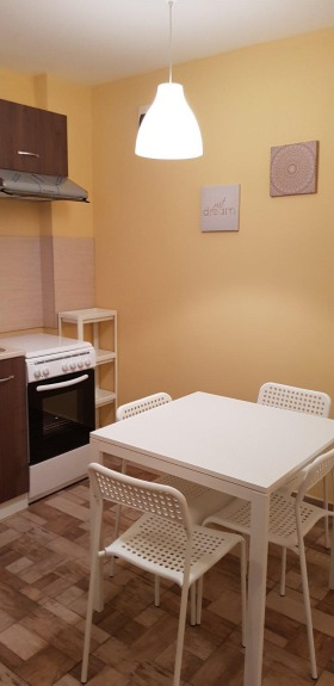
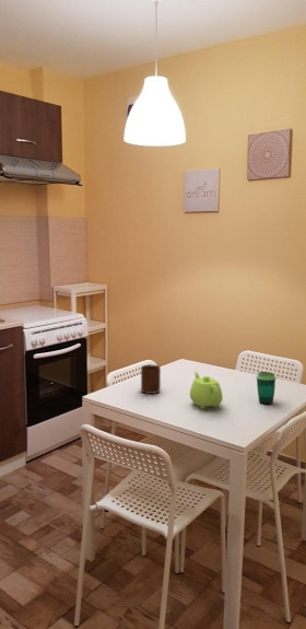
+ cup [256,371,276,406]
+ cup [140,364,162,395]
+ teapot [189,371,224,410]
